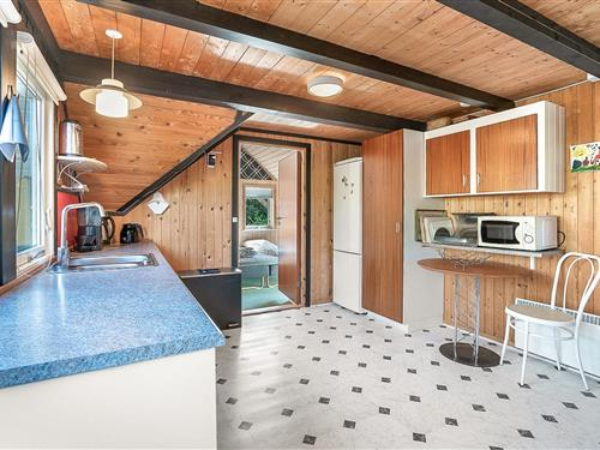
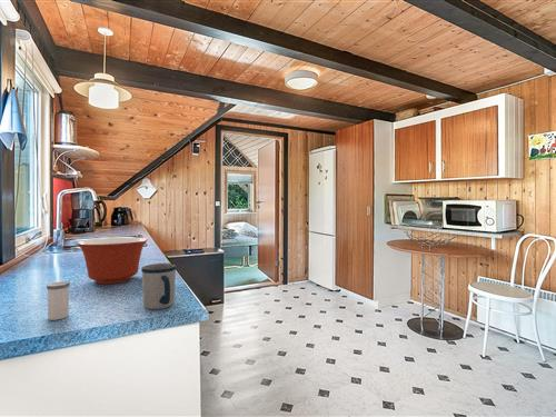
+ salt shaker [46,280,71,321]
+ mixing bowl [76,237,149,285]
+ mug [140,262,178,310]
